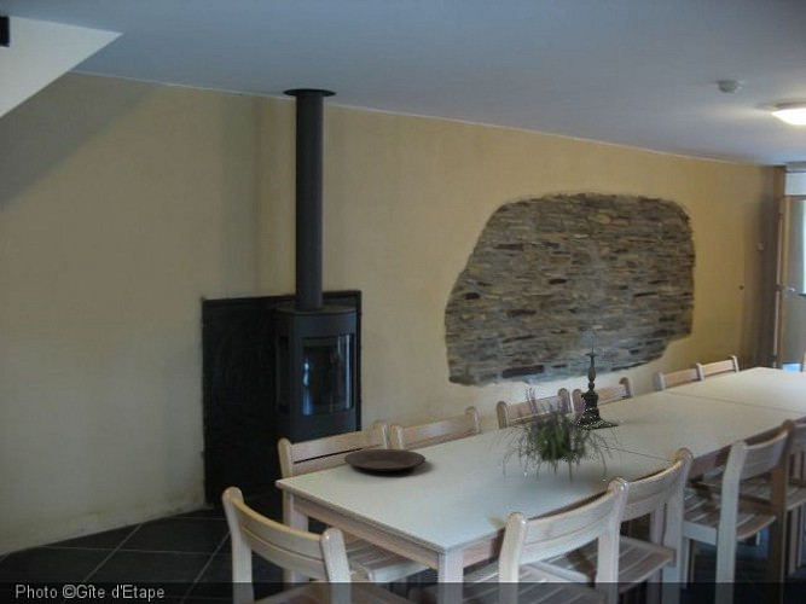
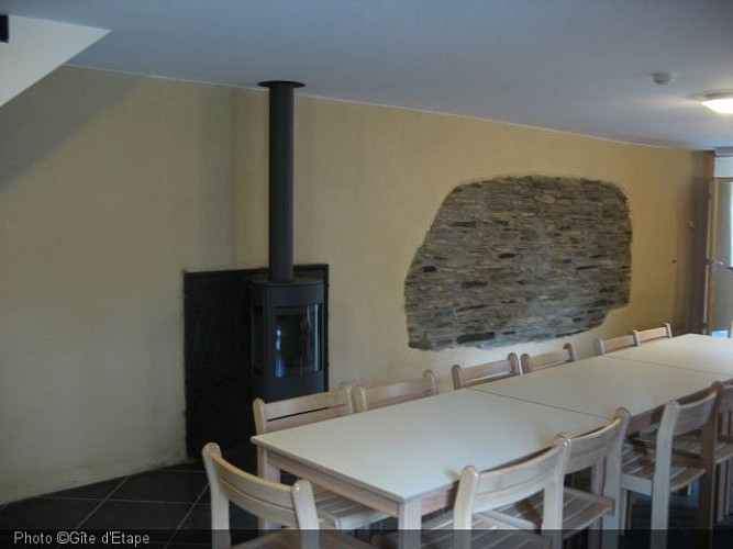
- plate [343,448,427,474]
- plant [488,385,627,487]
- candle holder [570,341,619,430]
